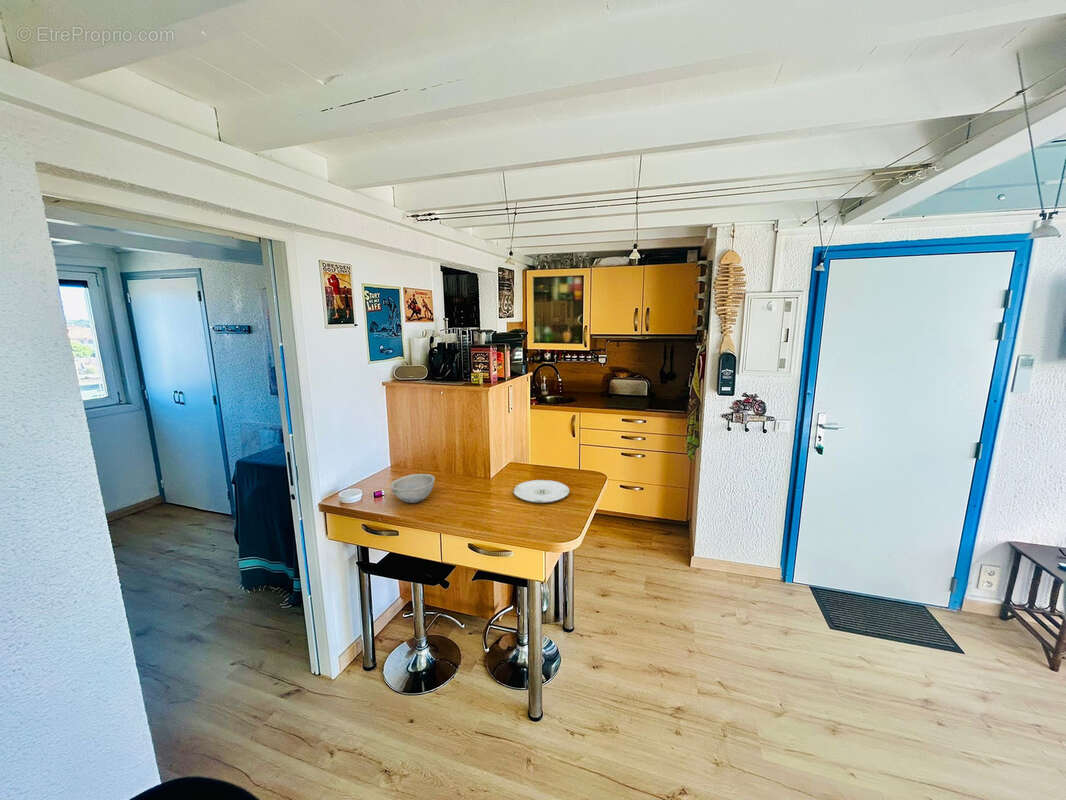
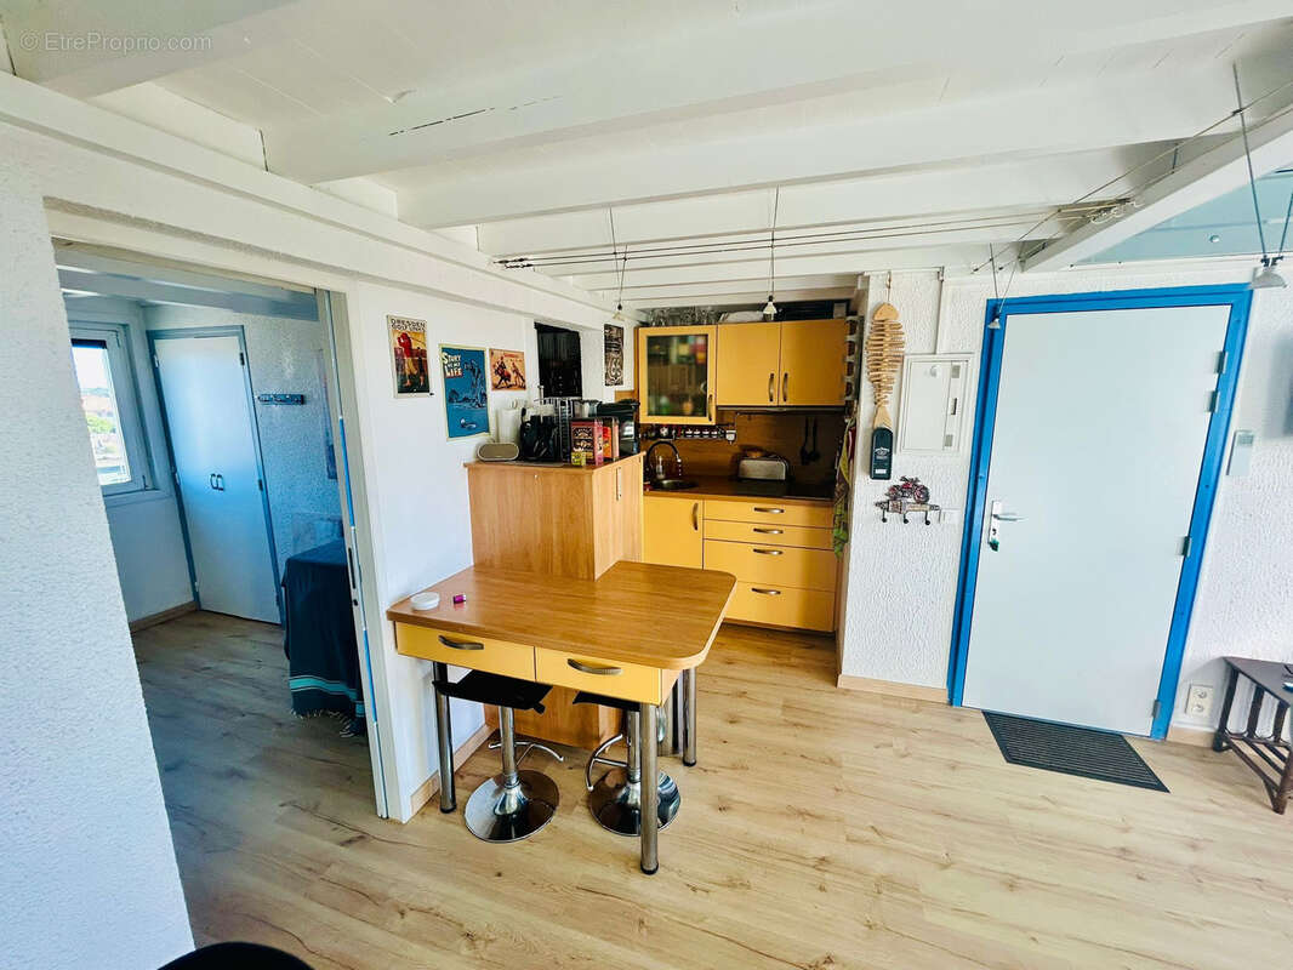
- bowl [389,473,436,504]
- plate [513,479,570,504]
